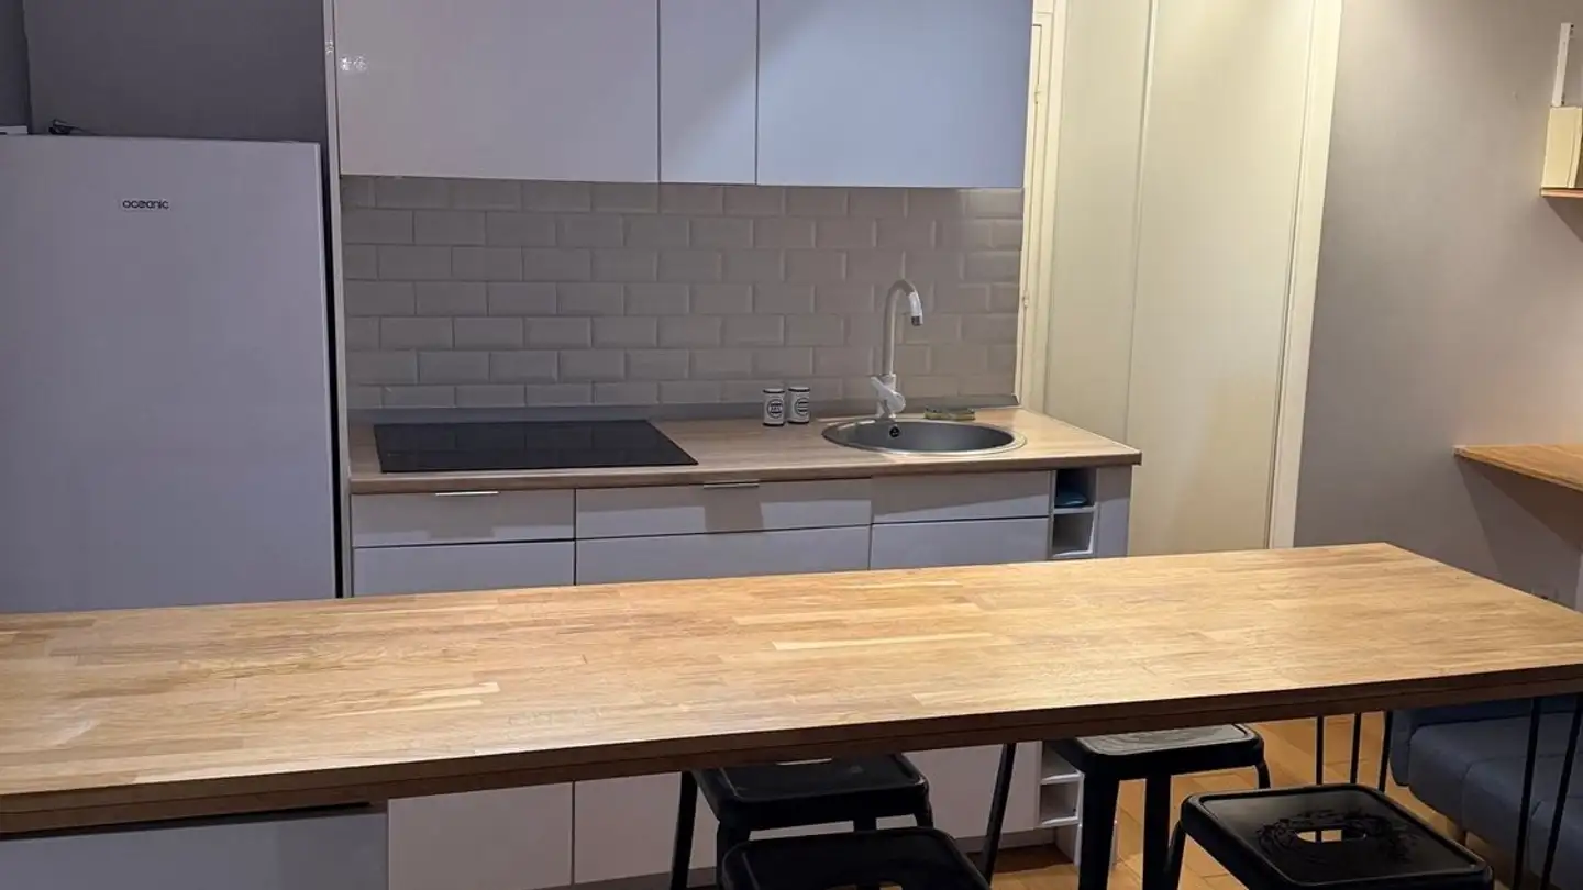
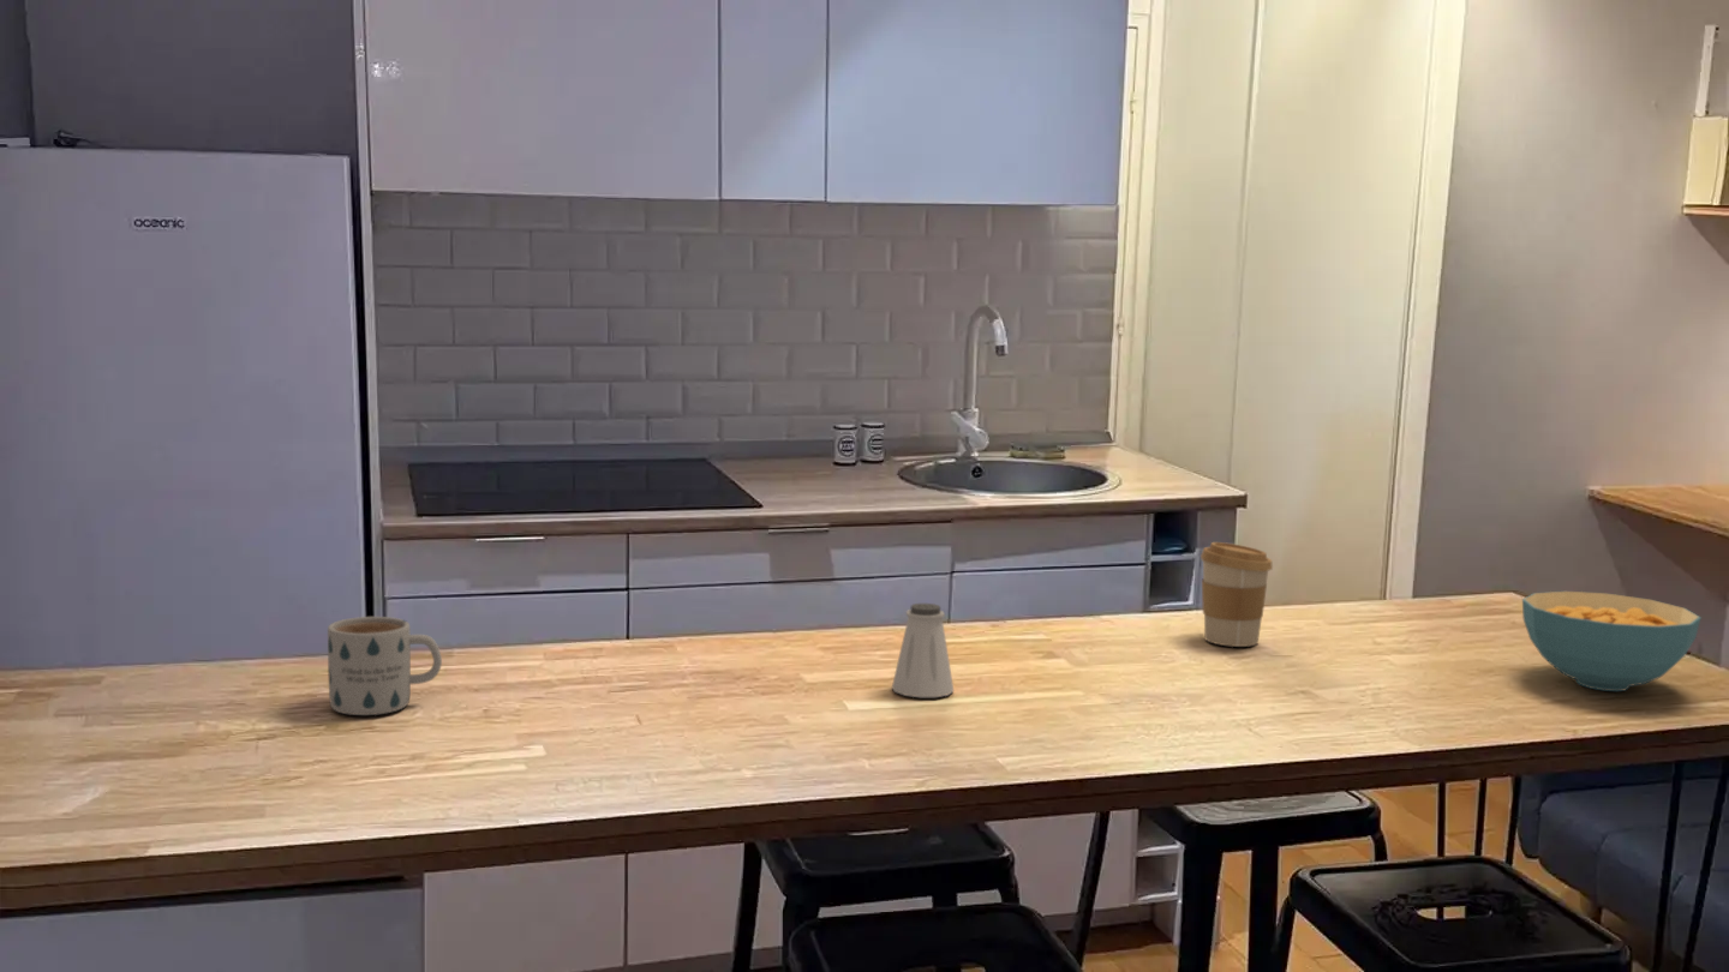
+ saltshaker [891,602,955,698]
+ cereal bowl [1521,590,1703,692]
+ mug [327,616,443,716]
+ coffee cup [1199,541,1274,648]
